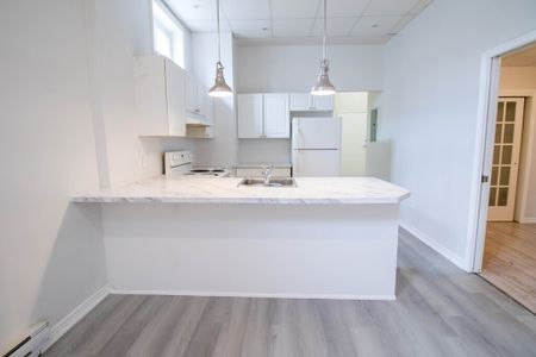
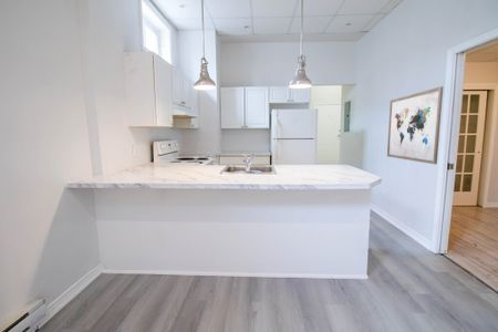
+ wall art [386,85,444,165]
